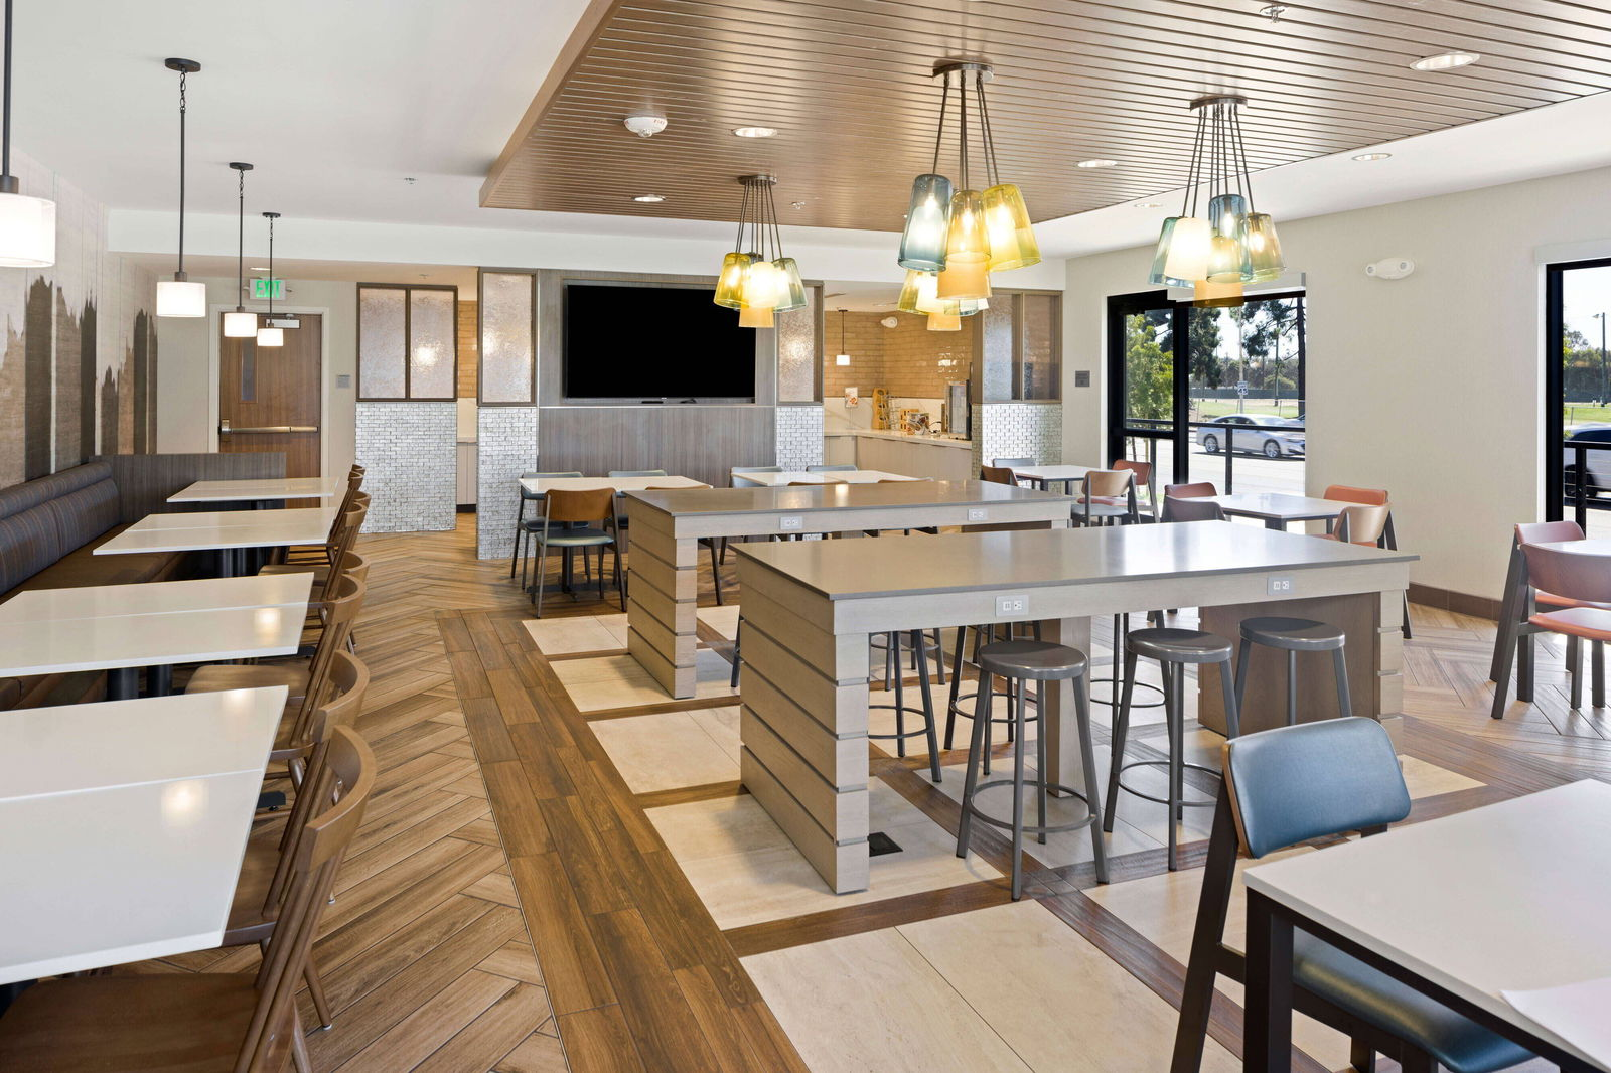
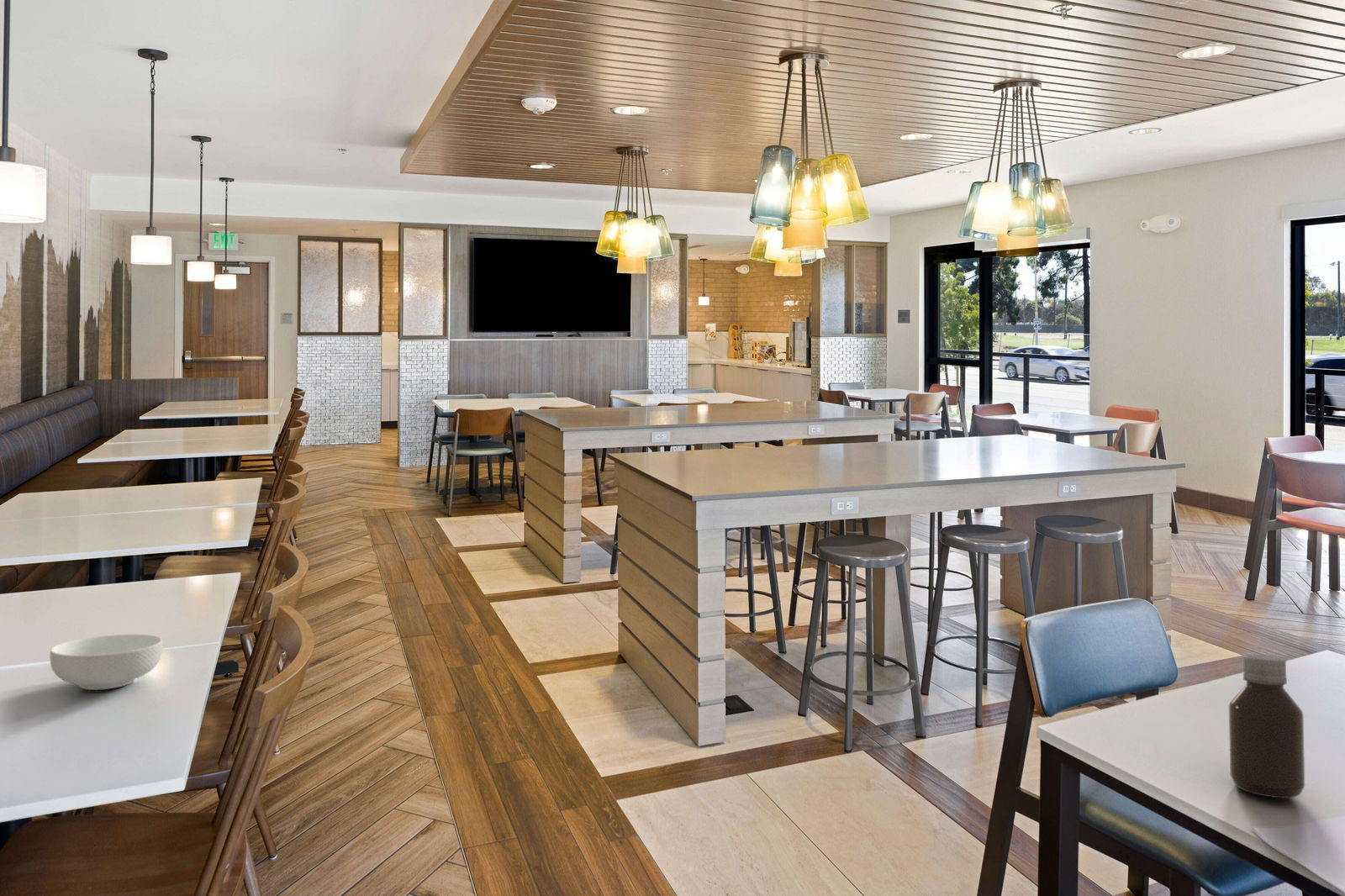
+ bottle [1228,654,1305,799]
+ cereal bowl [49,634,163,691]
